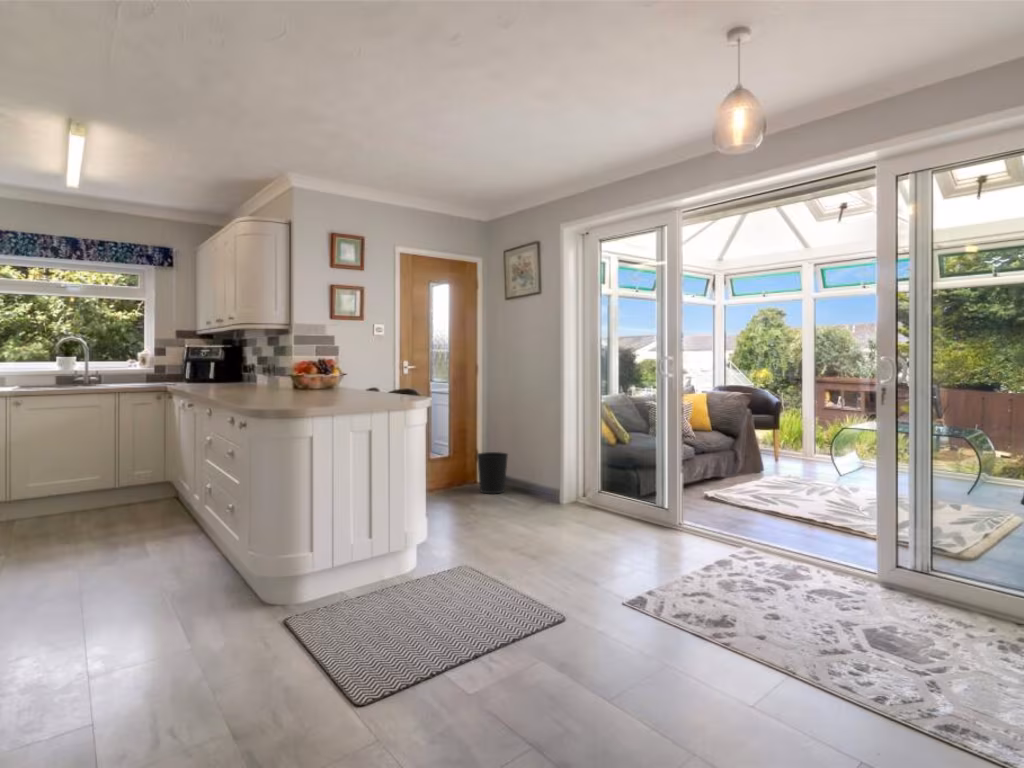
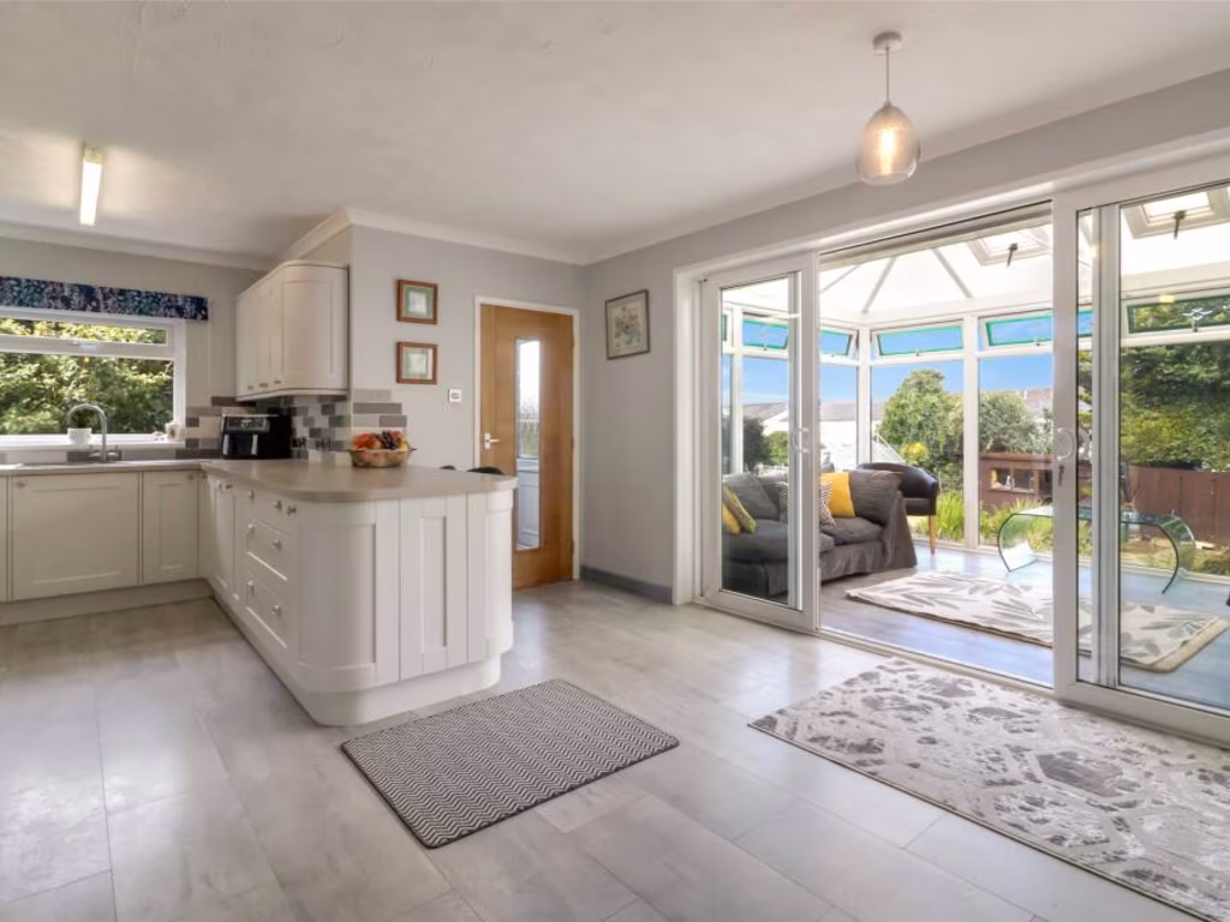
- wastebasket [476,451,509,494]
